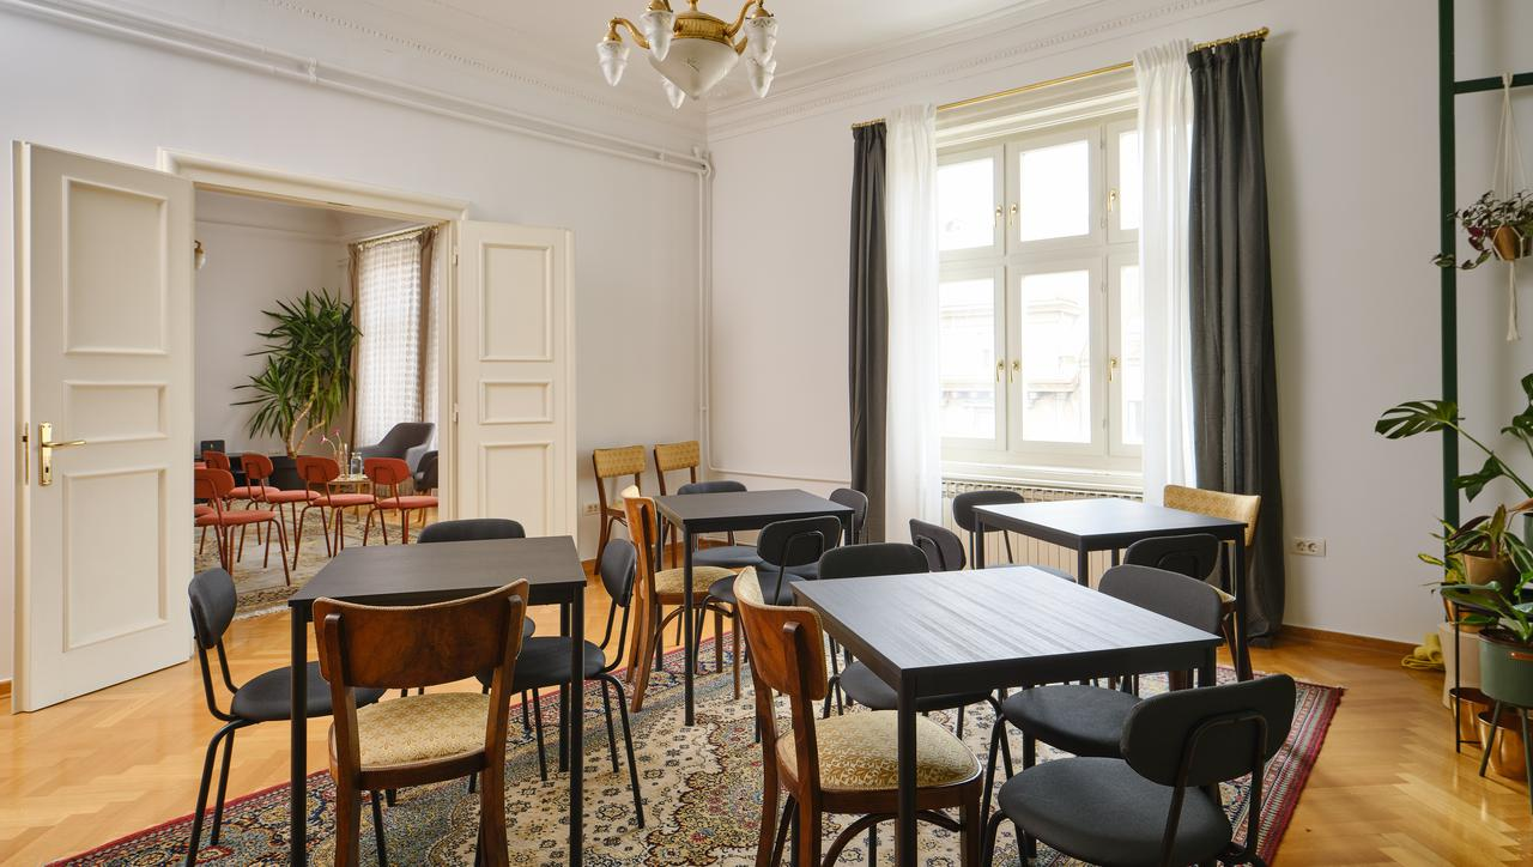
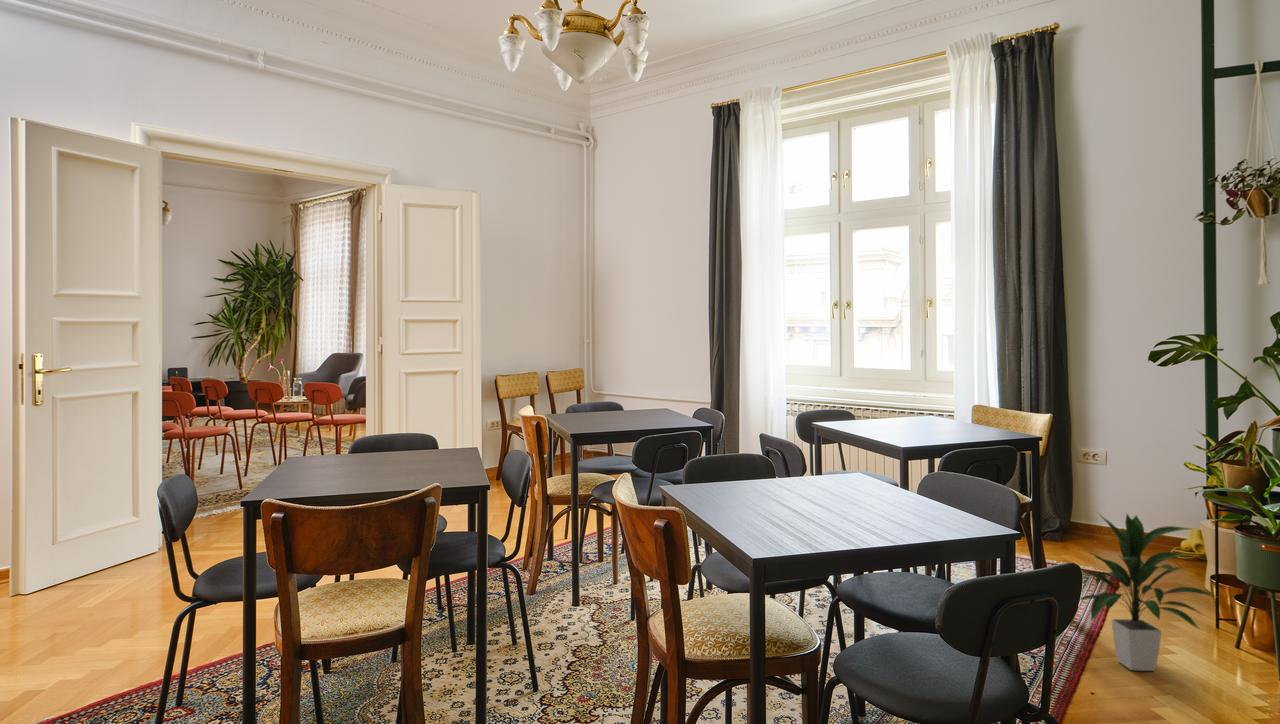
+ indoor plant [1079,510,1221,672]
